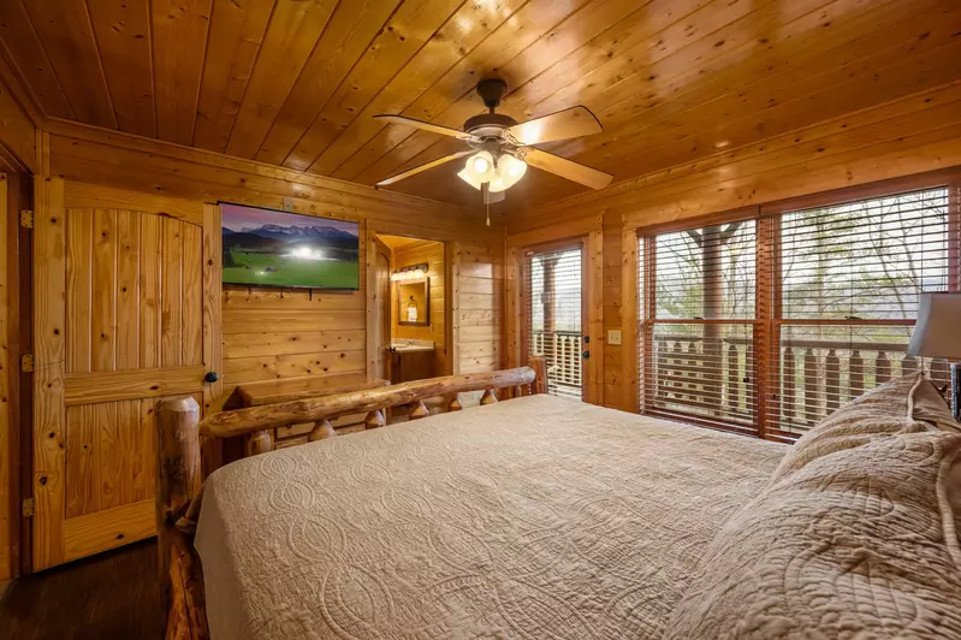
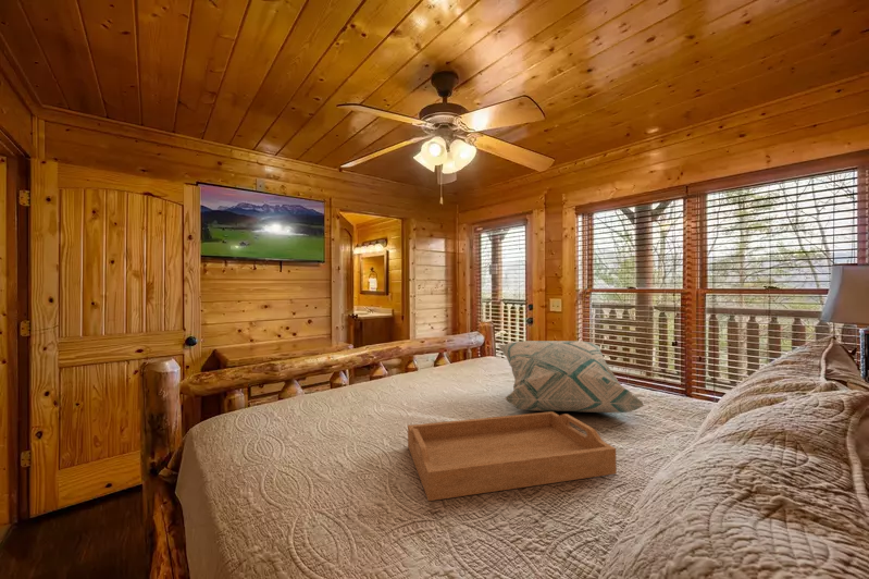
+ serving tray [407,411,618,502]
+ decorative pillow [497,340,646,414]
